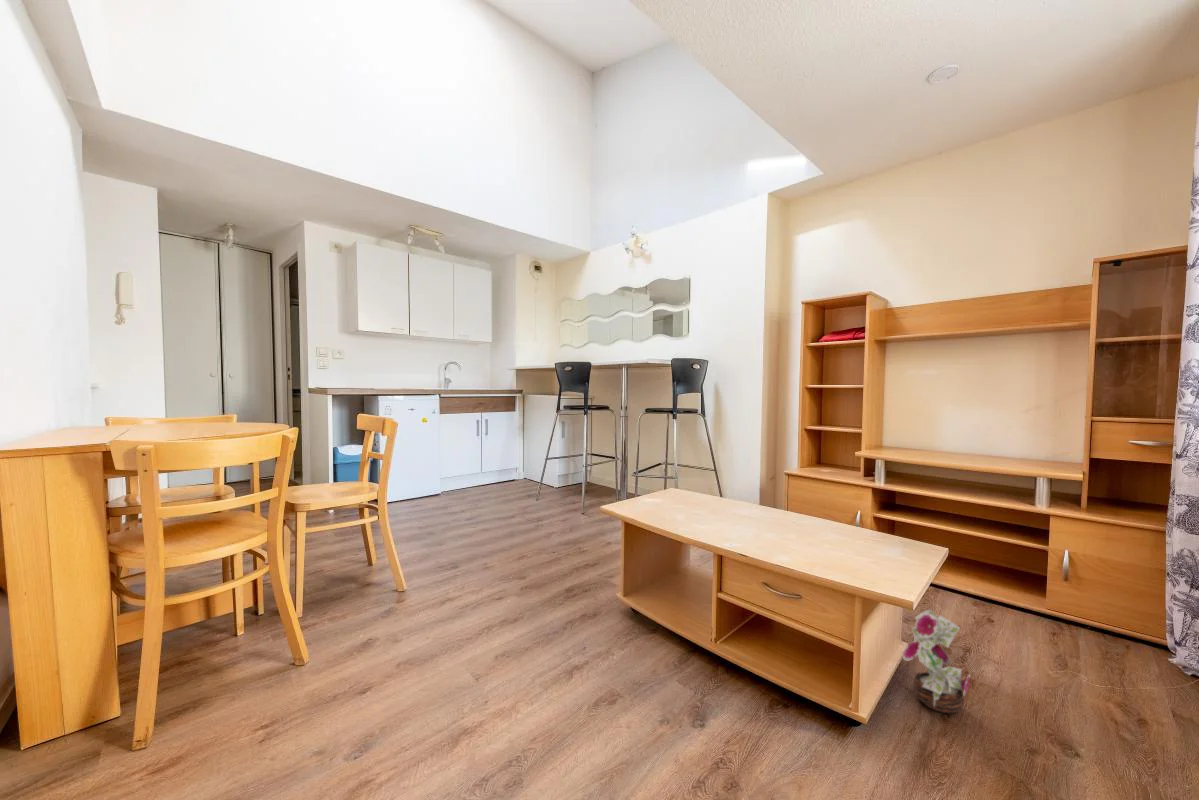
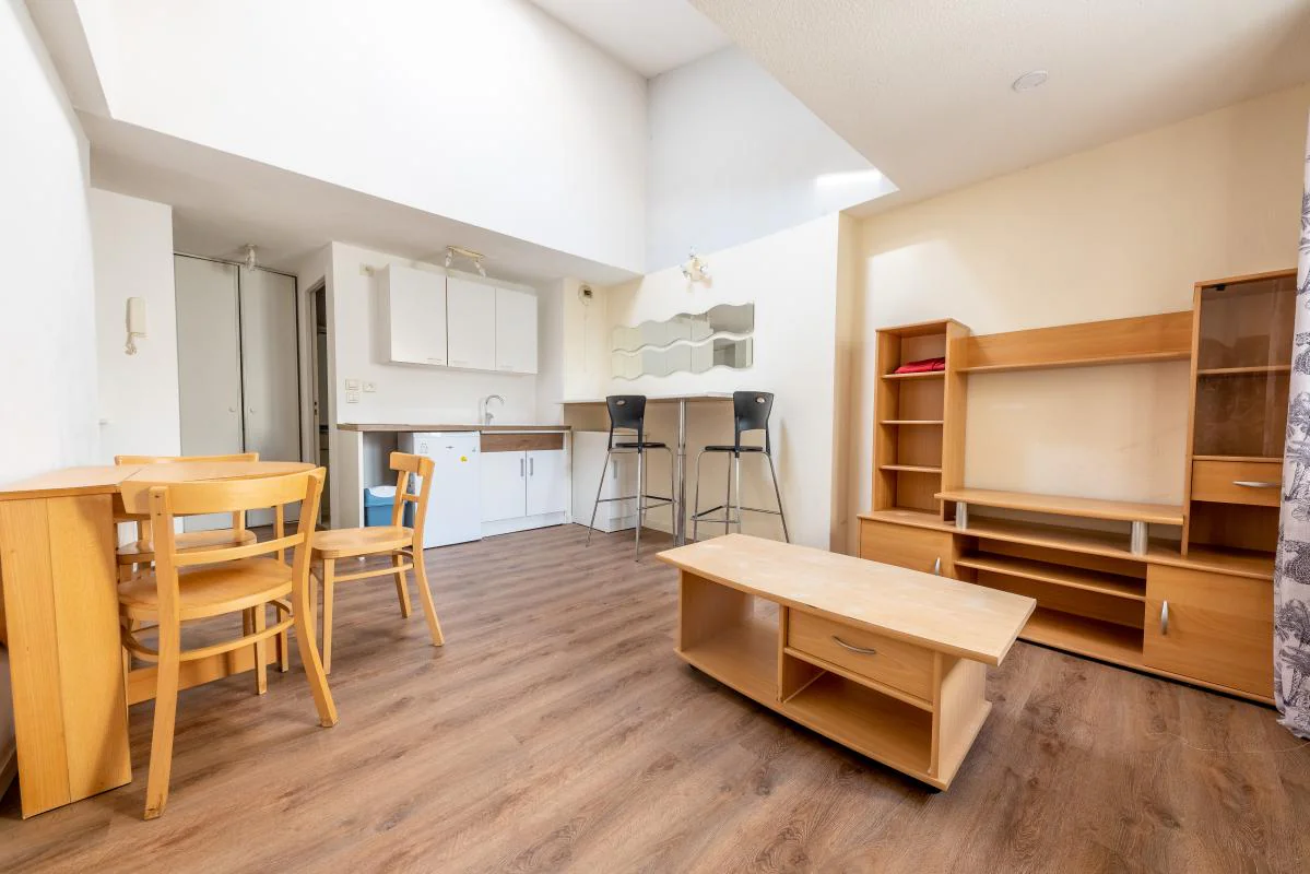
- decorative plant [902,609,971,715]
